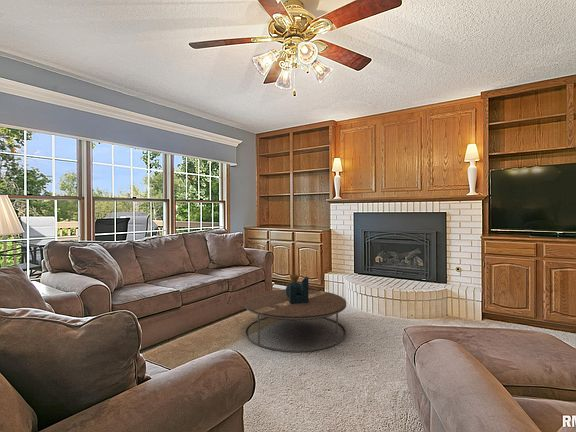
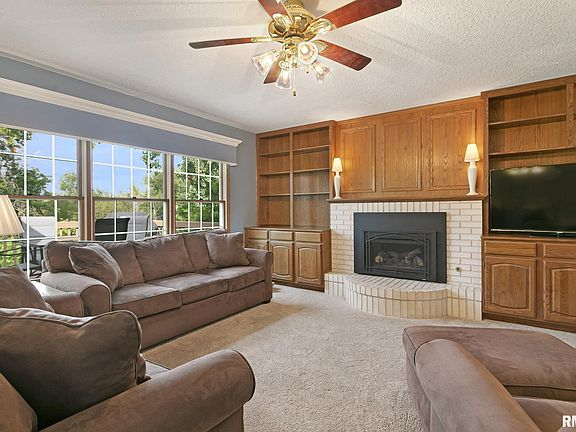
- coffee table [244,274,347,353]
